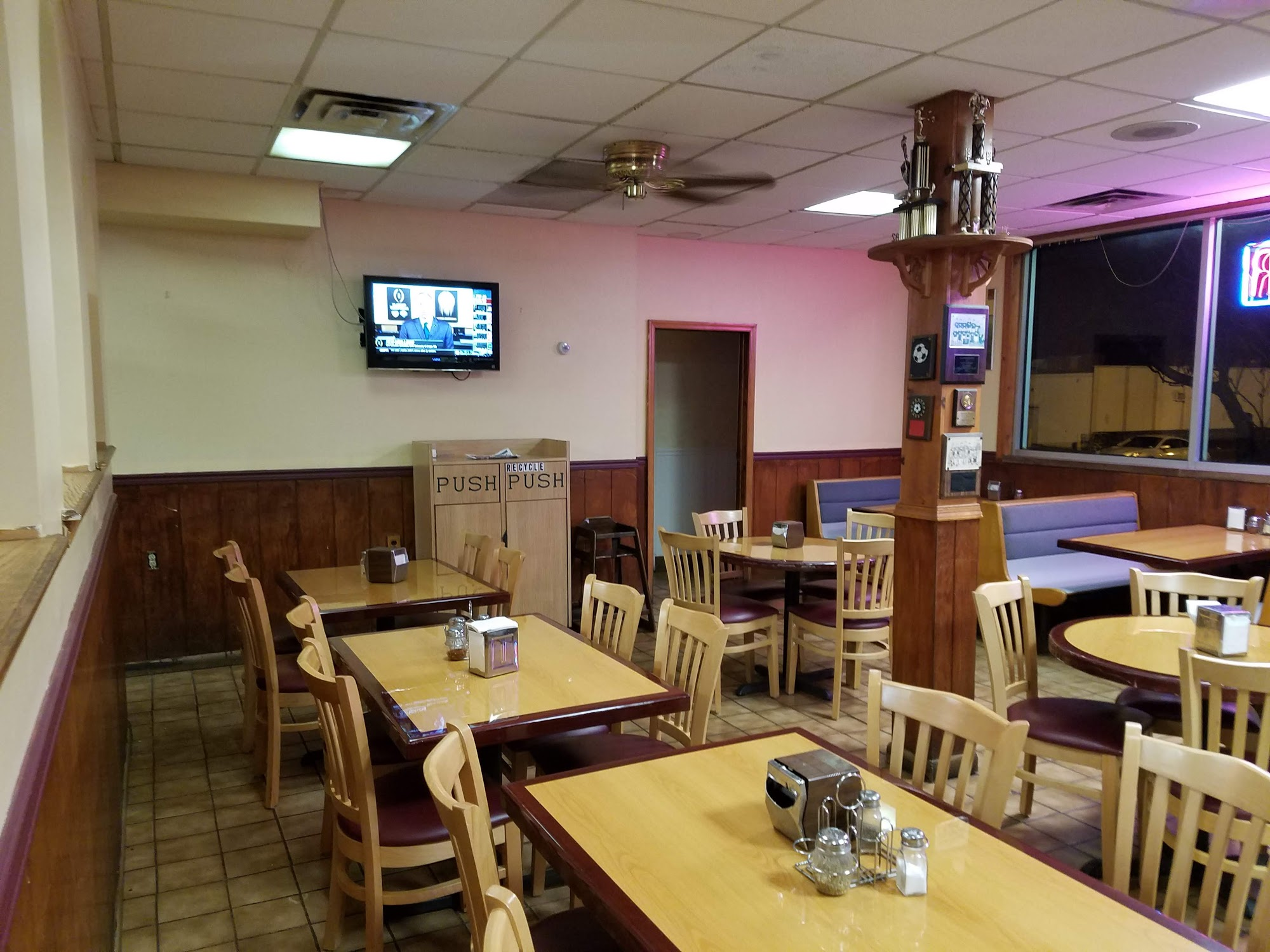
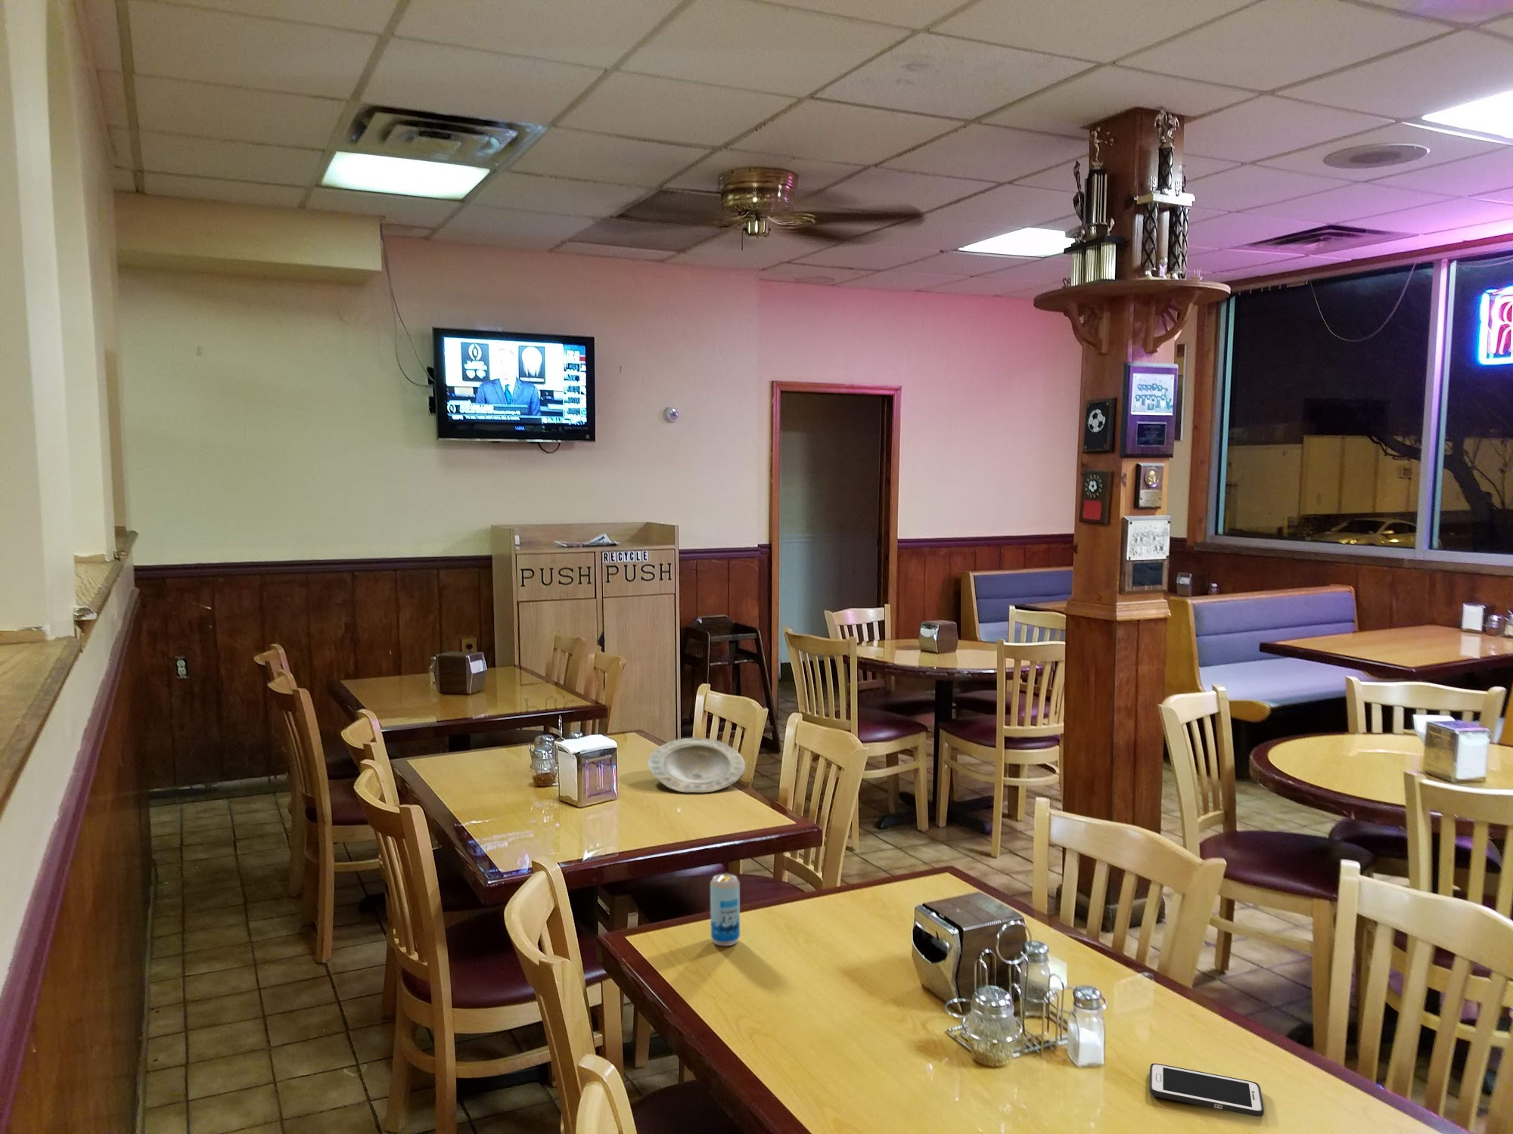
+ plate [647,737,746,793]
+ cell phone [1148,1063,1265,1117]
+ beverage can [710,873,741,947]
